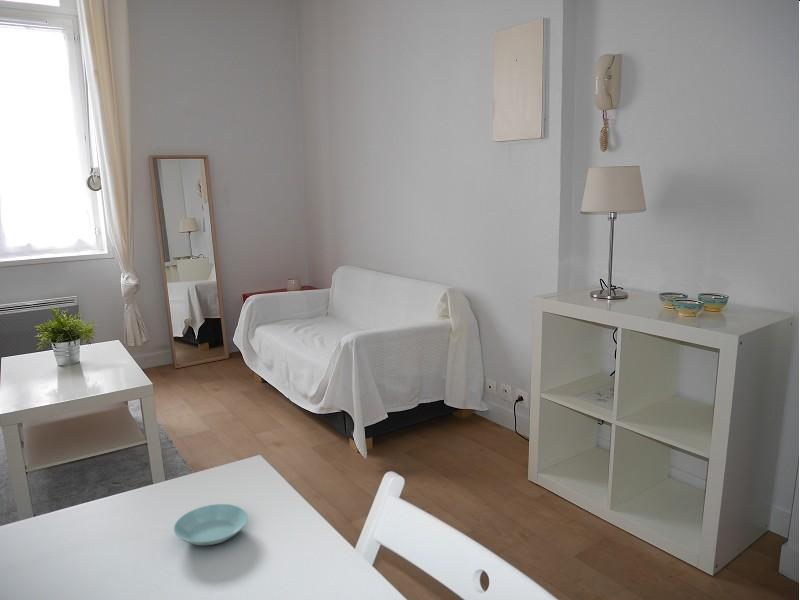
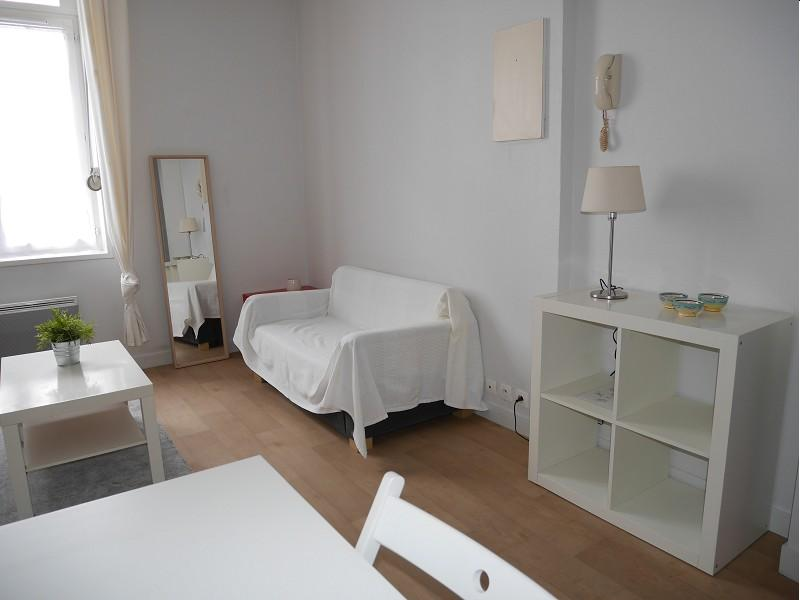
- saucer [173,503,249,546]
